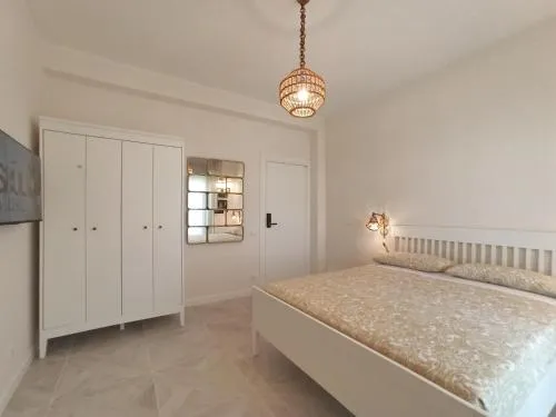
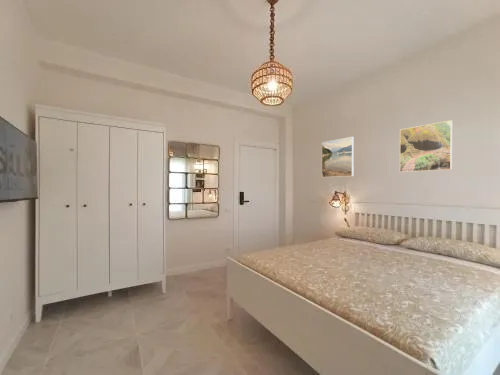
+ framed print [321,136,355,178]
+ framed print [399,119,453,173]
